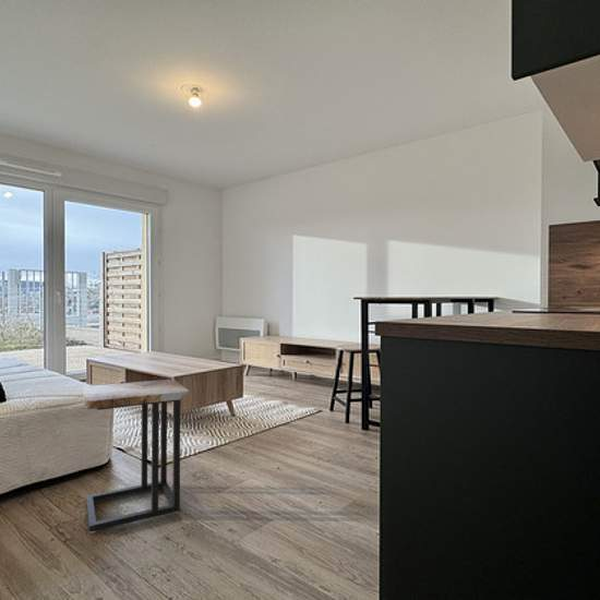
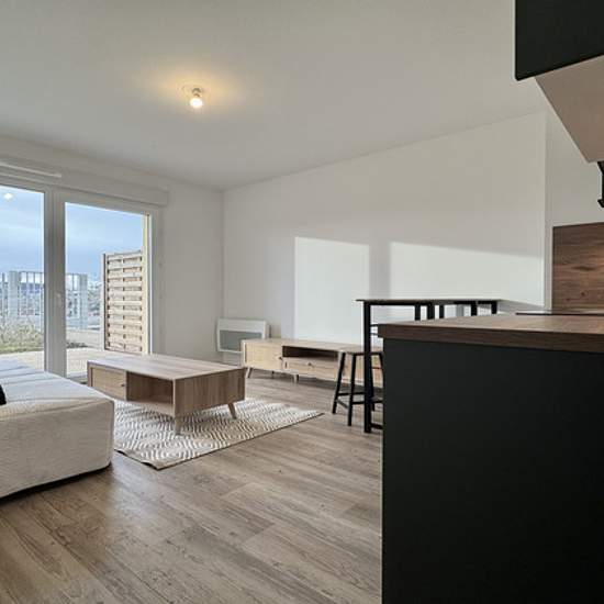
- side table [82,379,190,533]
